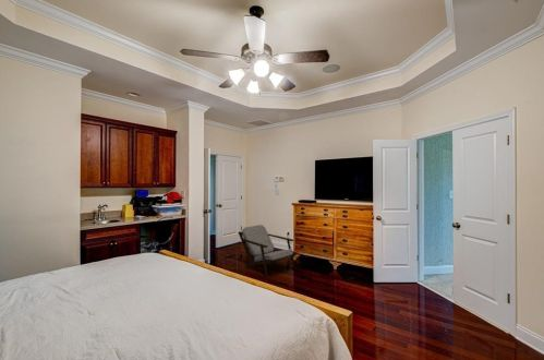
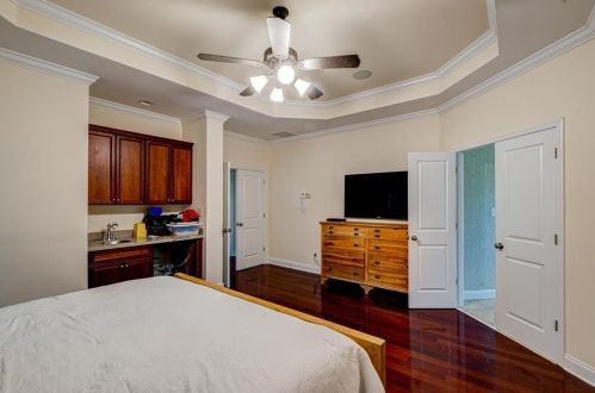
- armchair [238,224,297,278]
